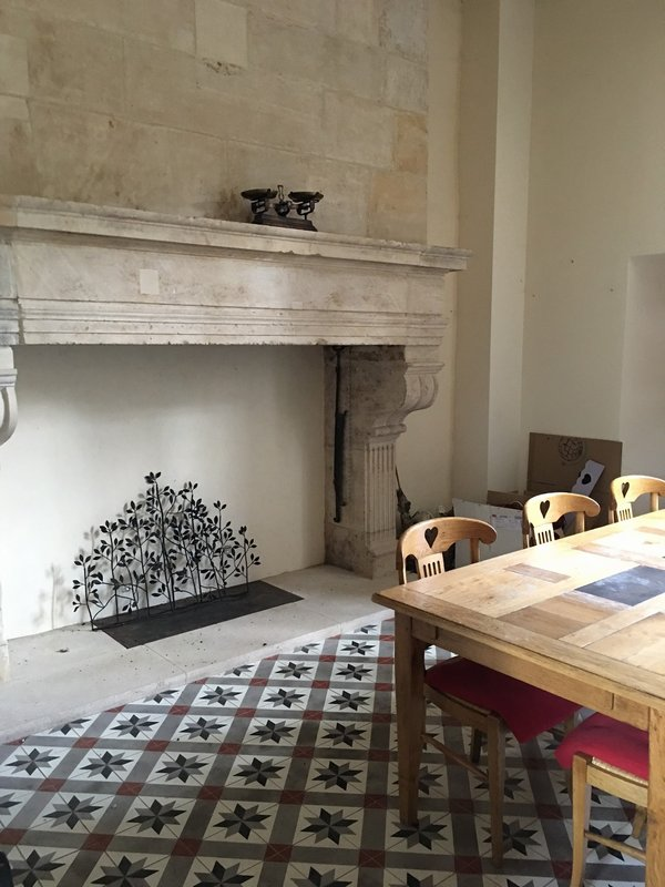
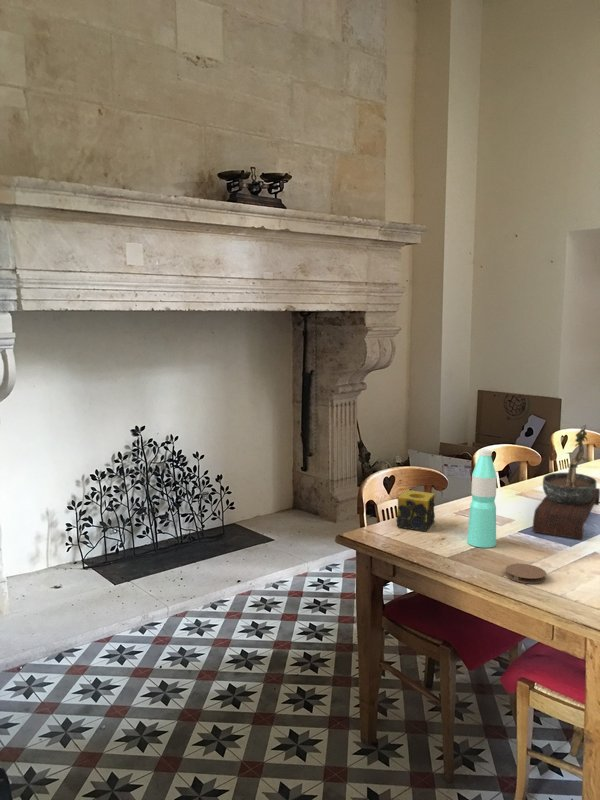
+ water bottle [466,448,498,549]
+ candle [396,489,436,532]
+ coaster [505,563,547,585]
+ bonsai tree [532,424,600,540]
